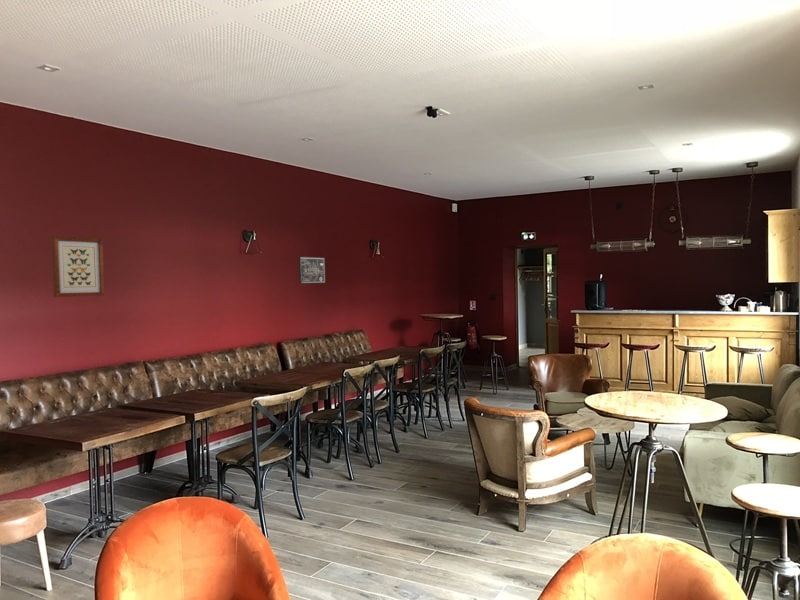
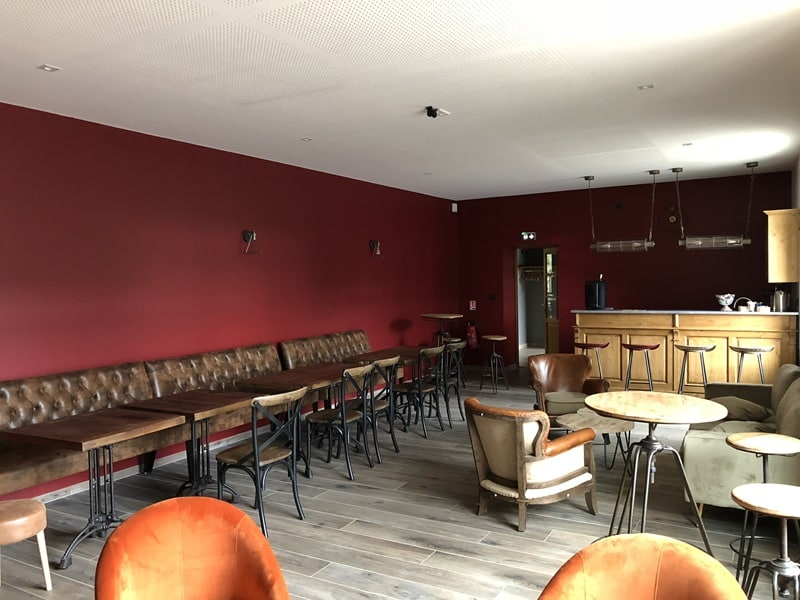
- wall art [298,256,327,284]
- wall art [50,235,106,298]
